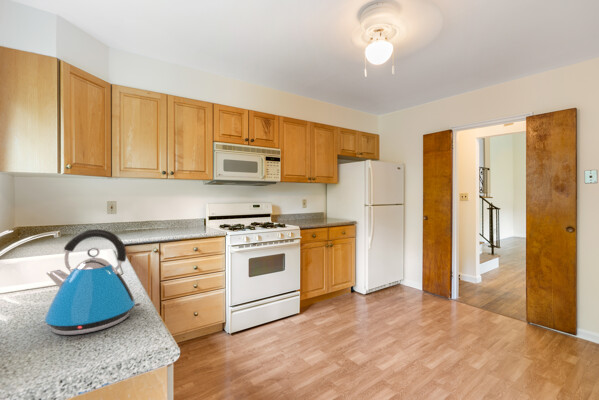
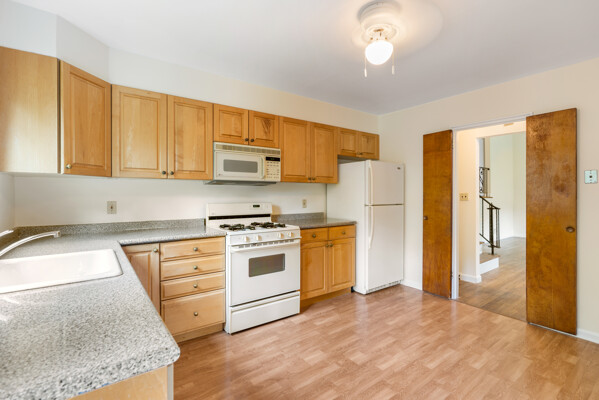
- kettle [44,228,143,336]
